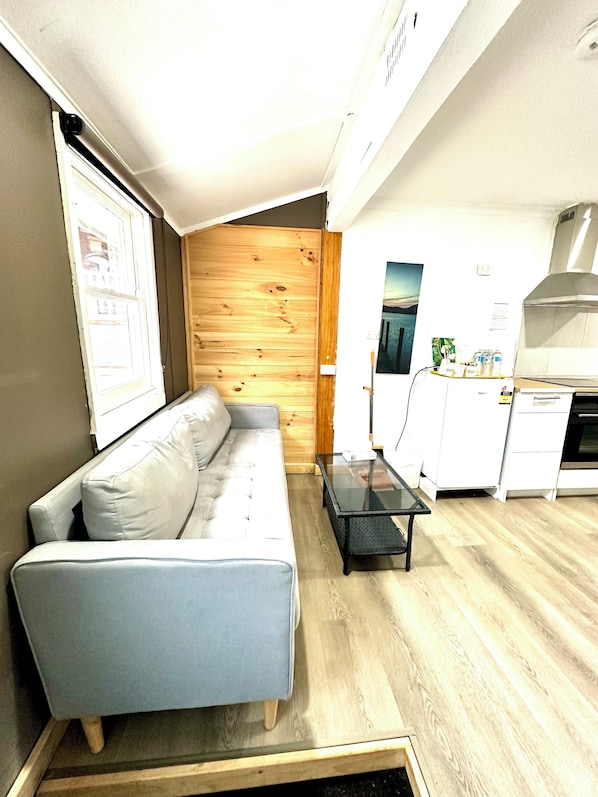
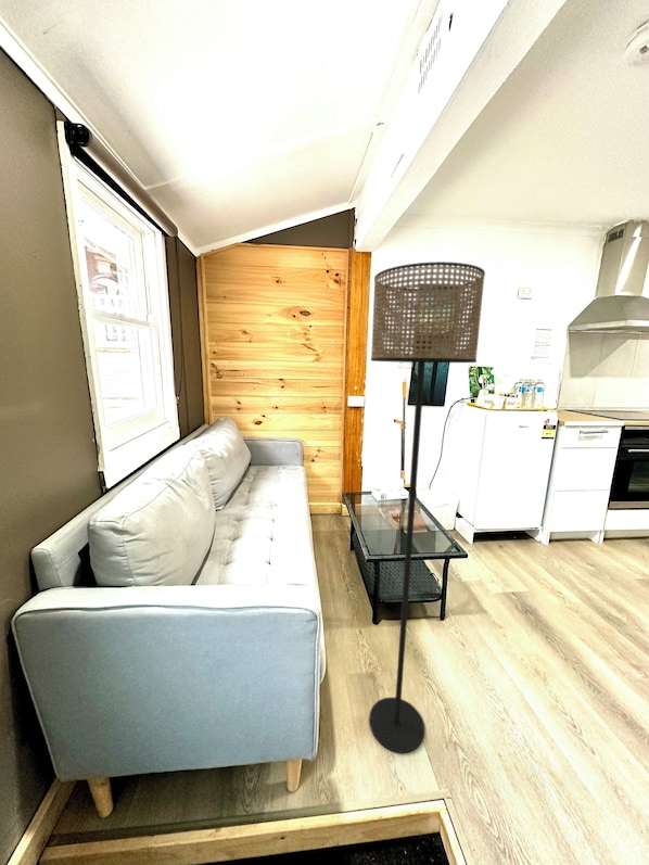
+ floor lamp [368,260,486,754]
